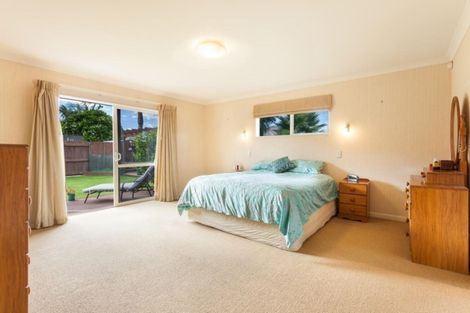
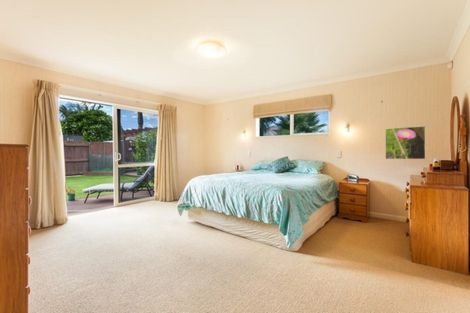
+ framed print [384,125,426,160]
